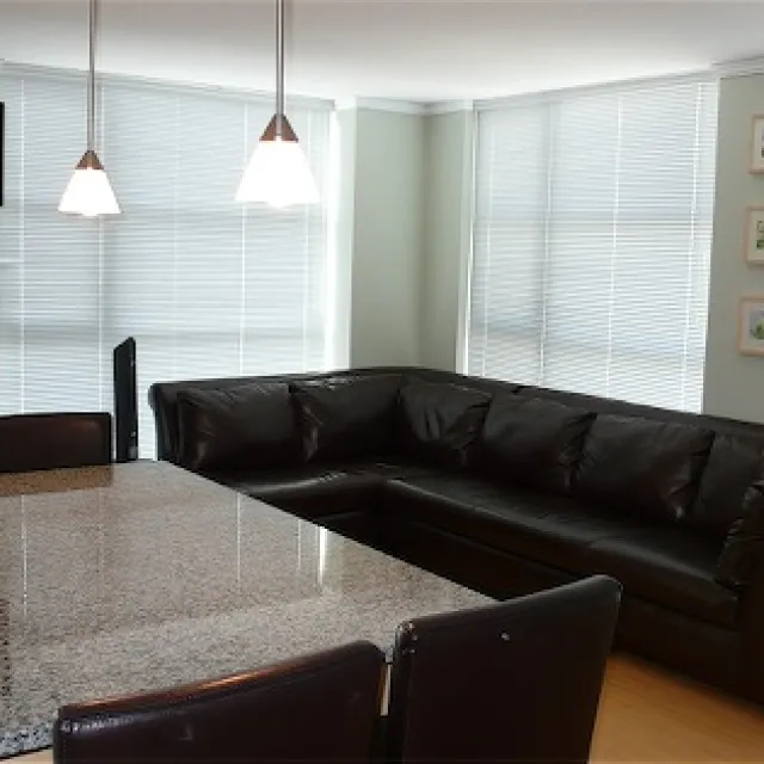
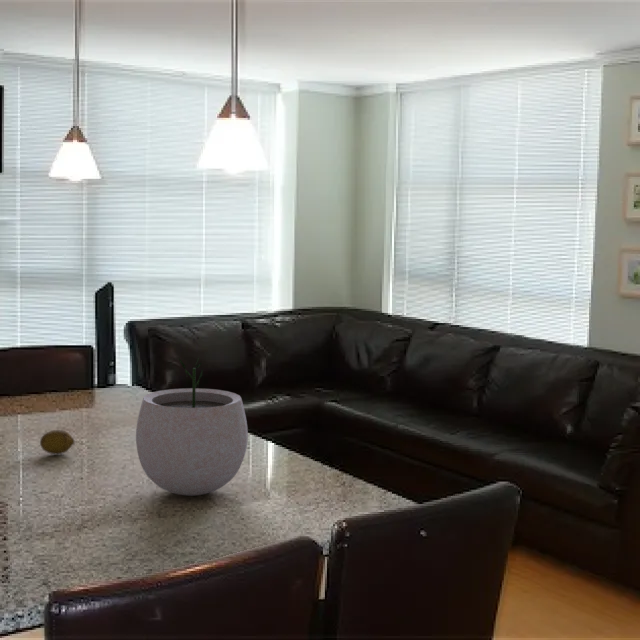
+ fruit [39,429,75,455]
+ plant pot [135,356,249,497]
